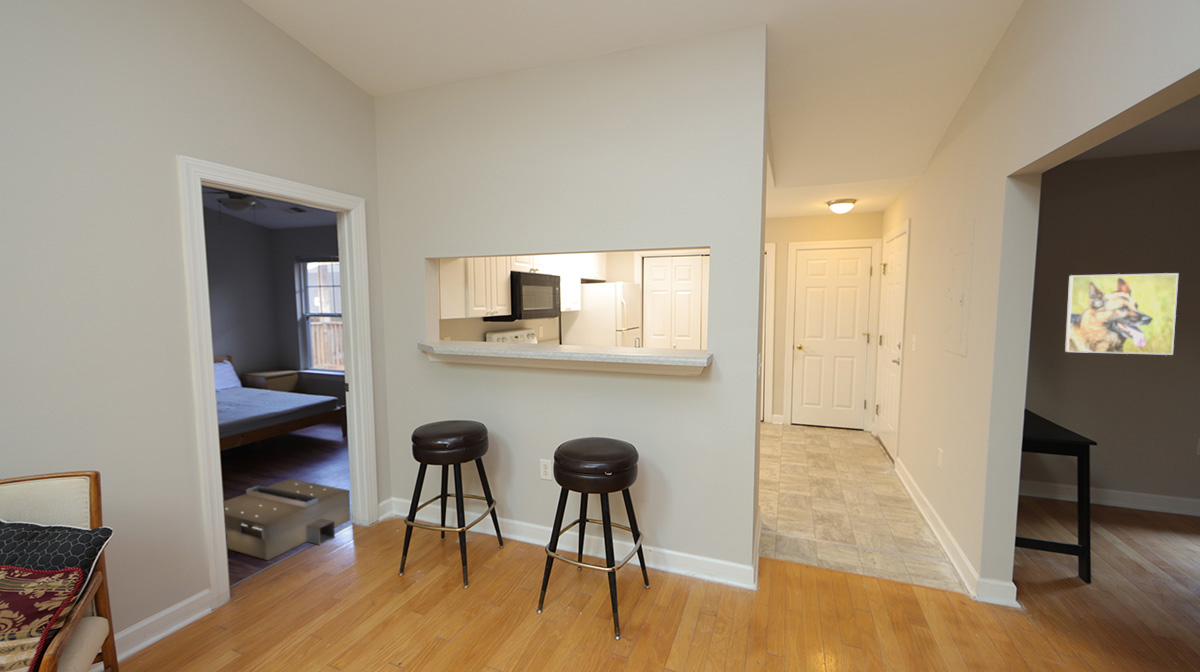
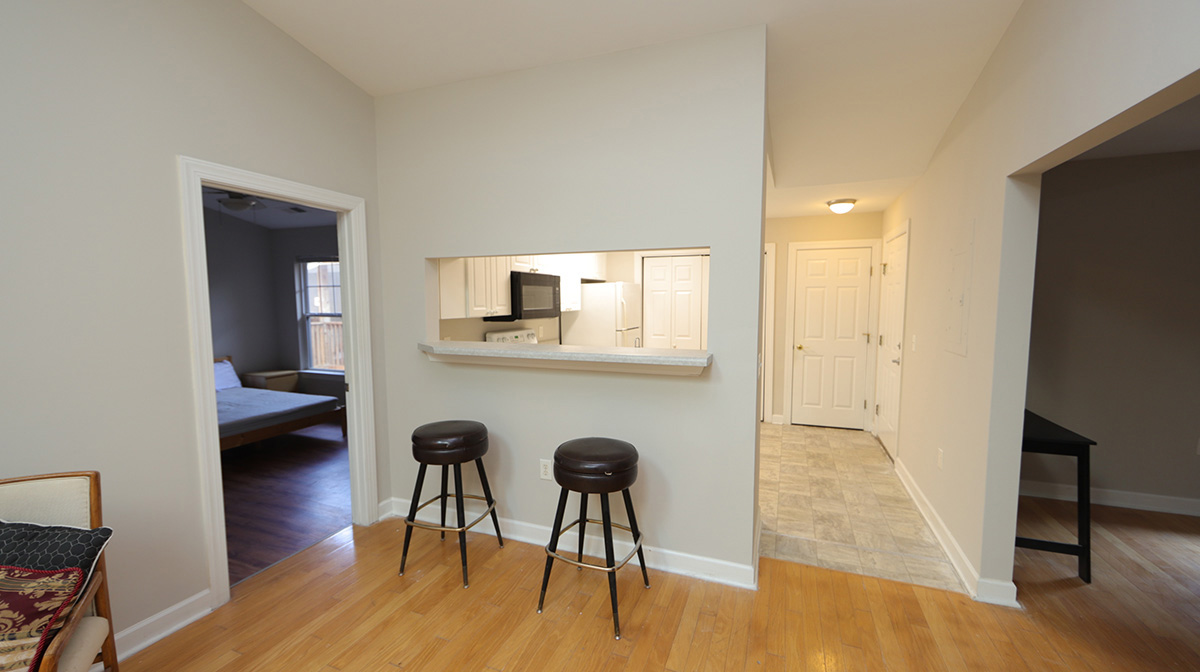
- ceiling vent [223,478,351,561]
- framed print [1064,272,1179,356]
